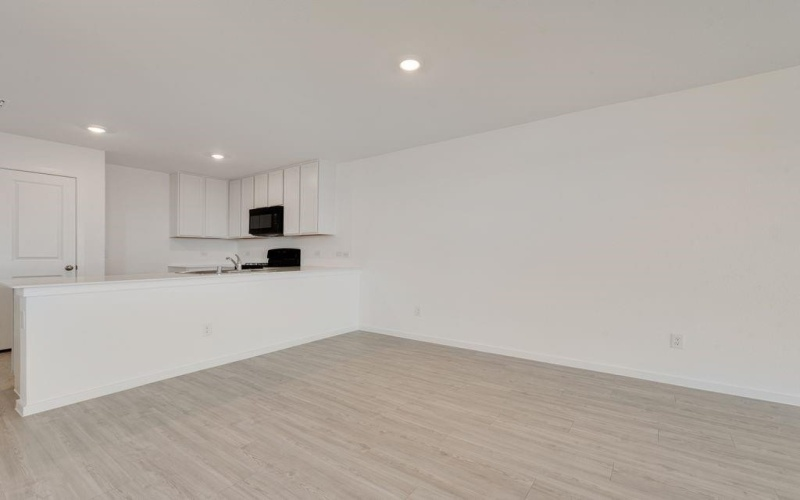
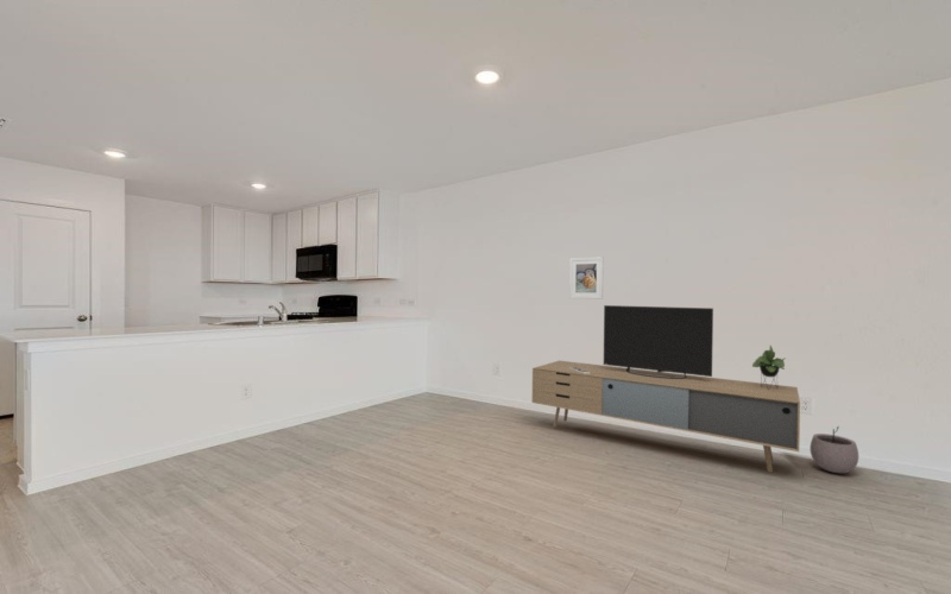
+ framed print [568,255,605,301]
+ media console [531,304,801,473]
+ plant pot [808,425,859,474]
